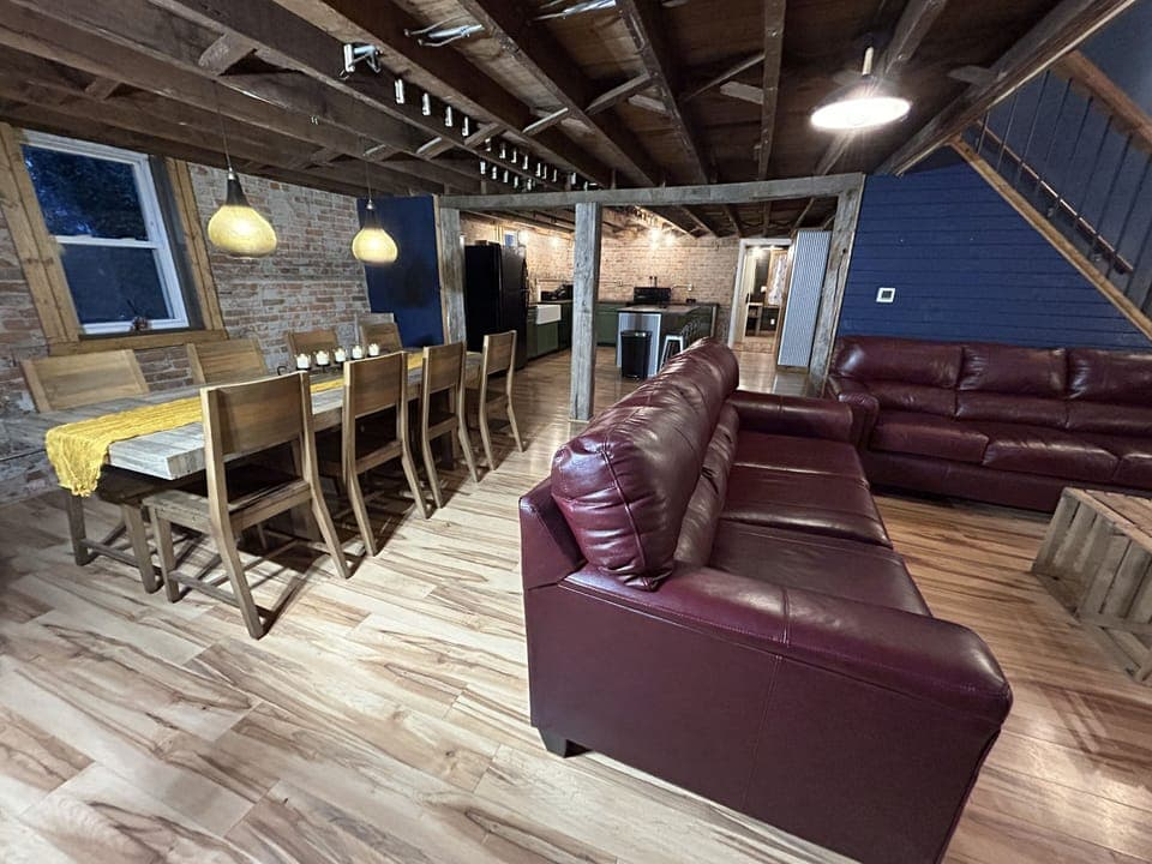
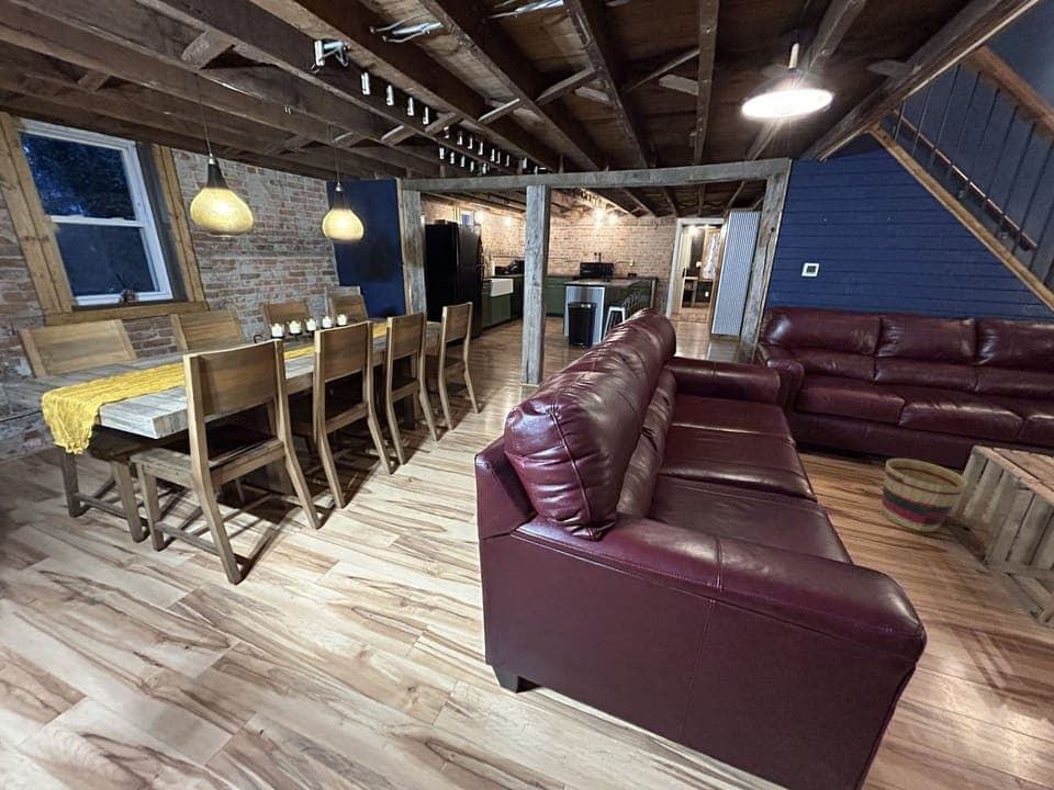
+ basket [881,458,969,533]
